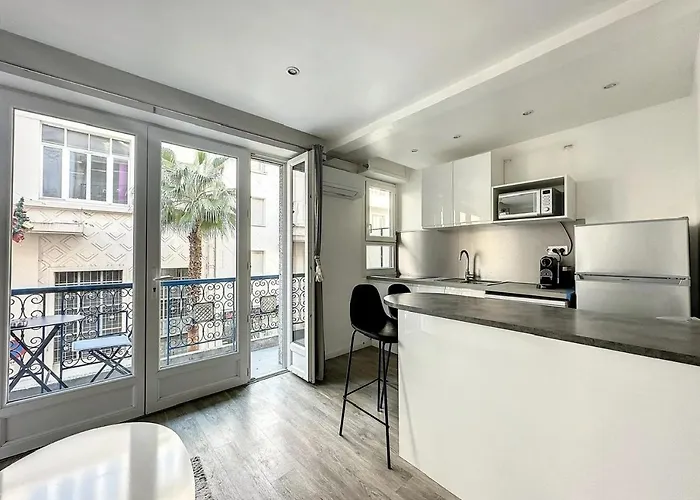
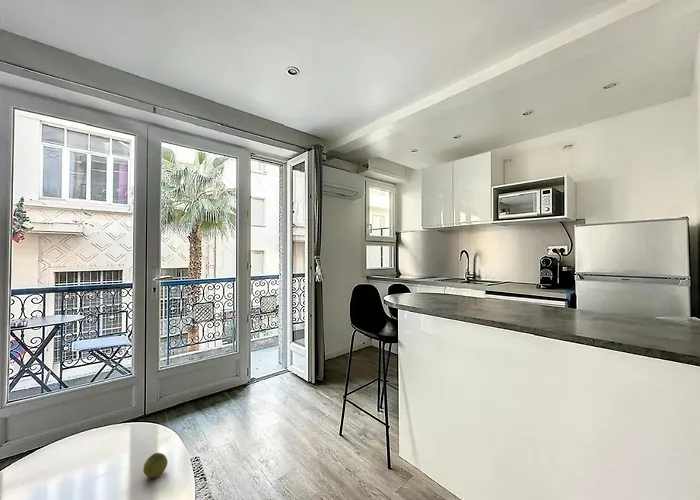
+ fruit [142,452,169,479]
